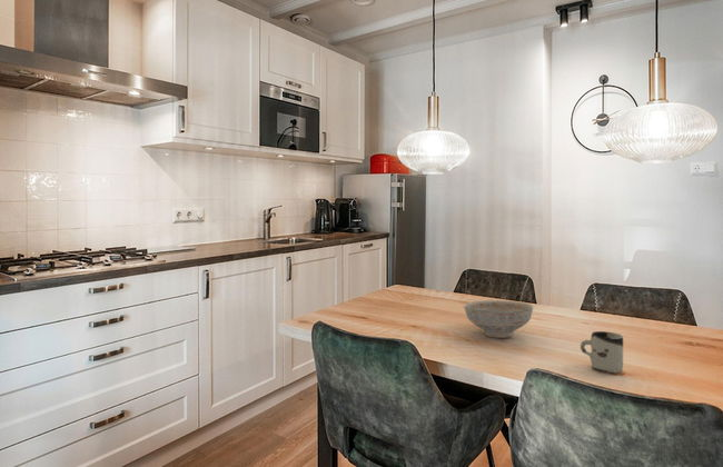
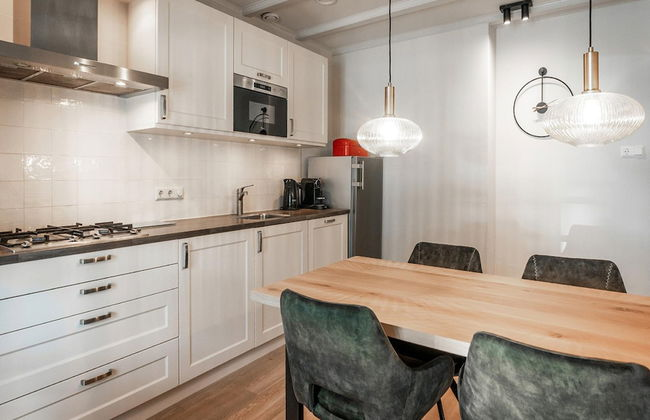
- cup [580,330,624,374]
- decorative bowl [463,299,535,339]
